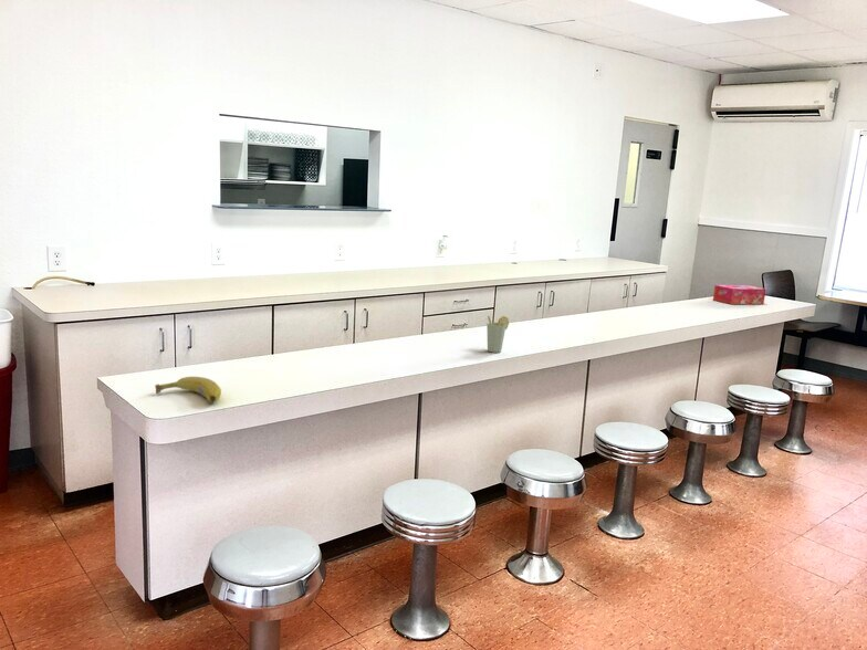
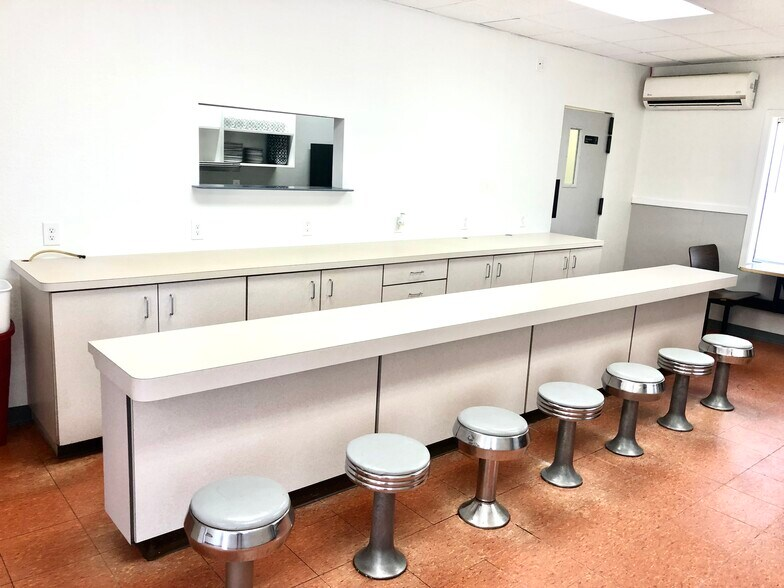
- cup [485,315,510,354]
- fruit [154,376,222,403]
- tissue box [712,284,767,305]
